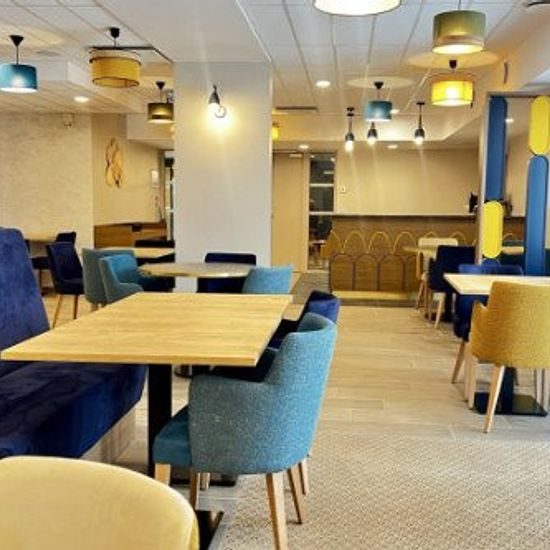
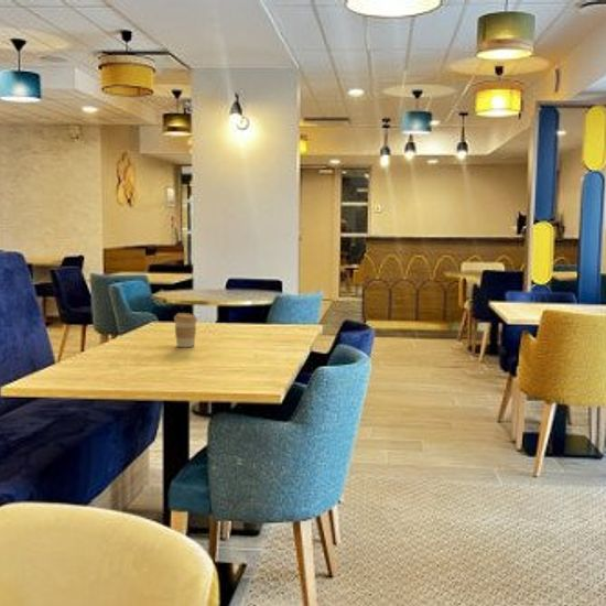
+ coffee cup [173,312,198,348]
